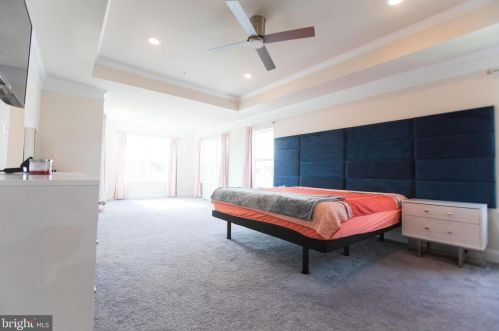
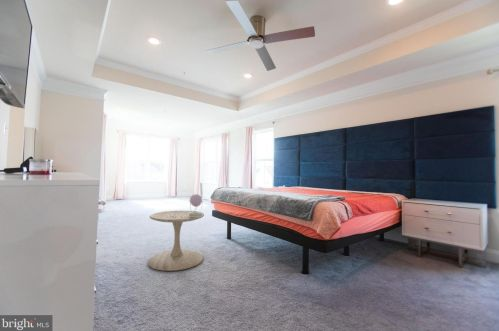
+ table lamp [168,193,204,218]
+ side table [147,210,205,272]
